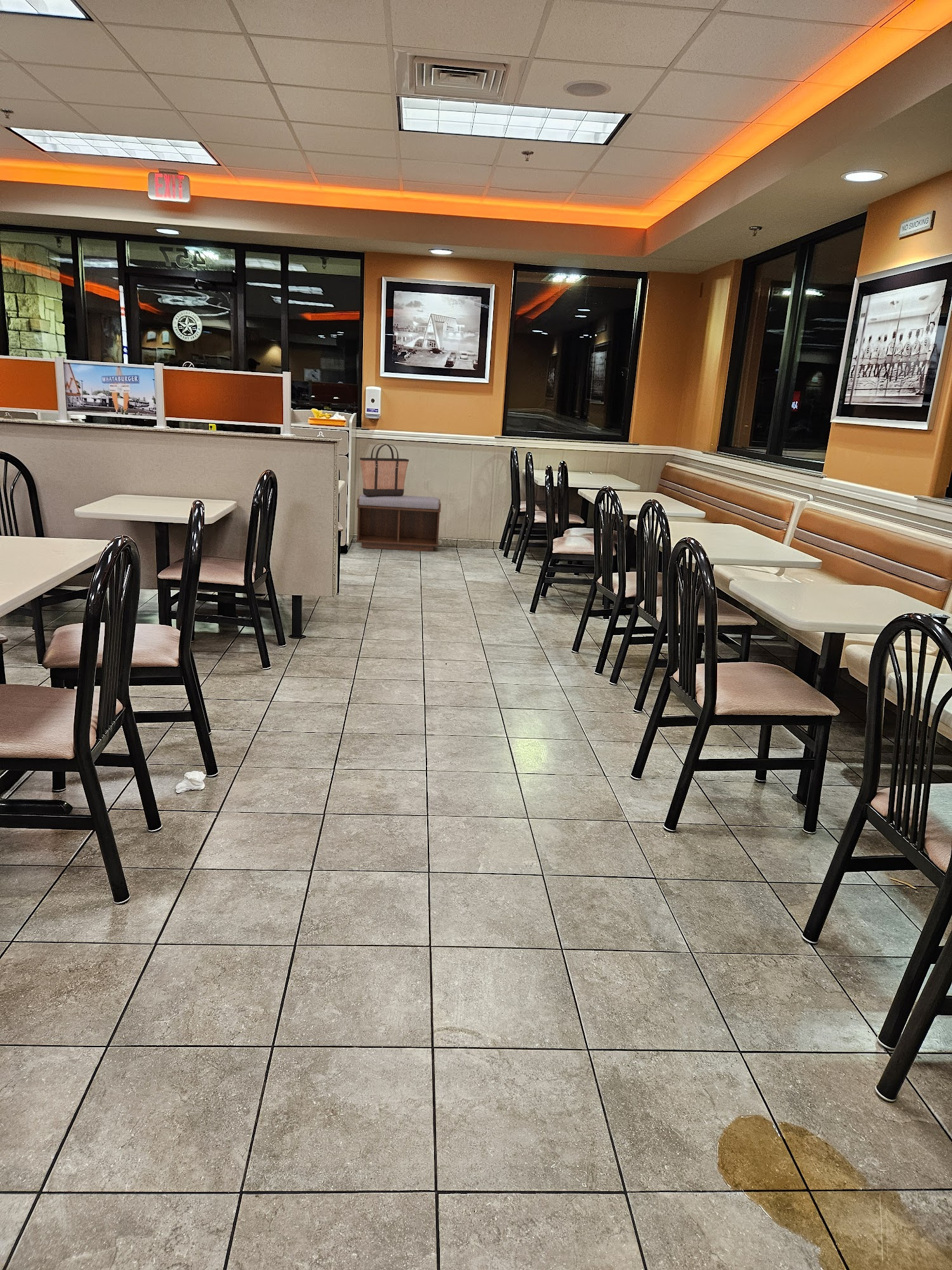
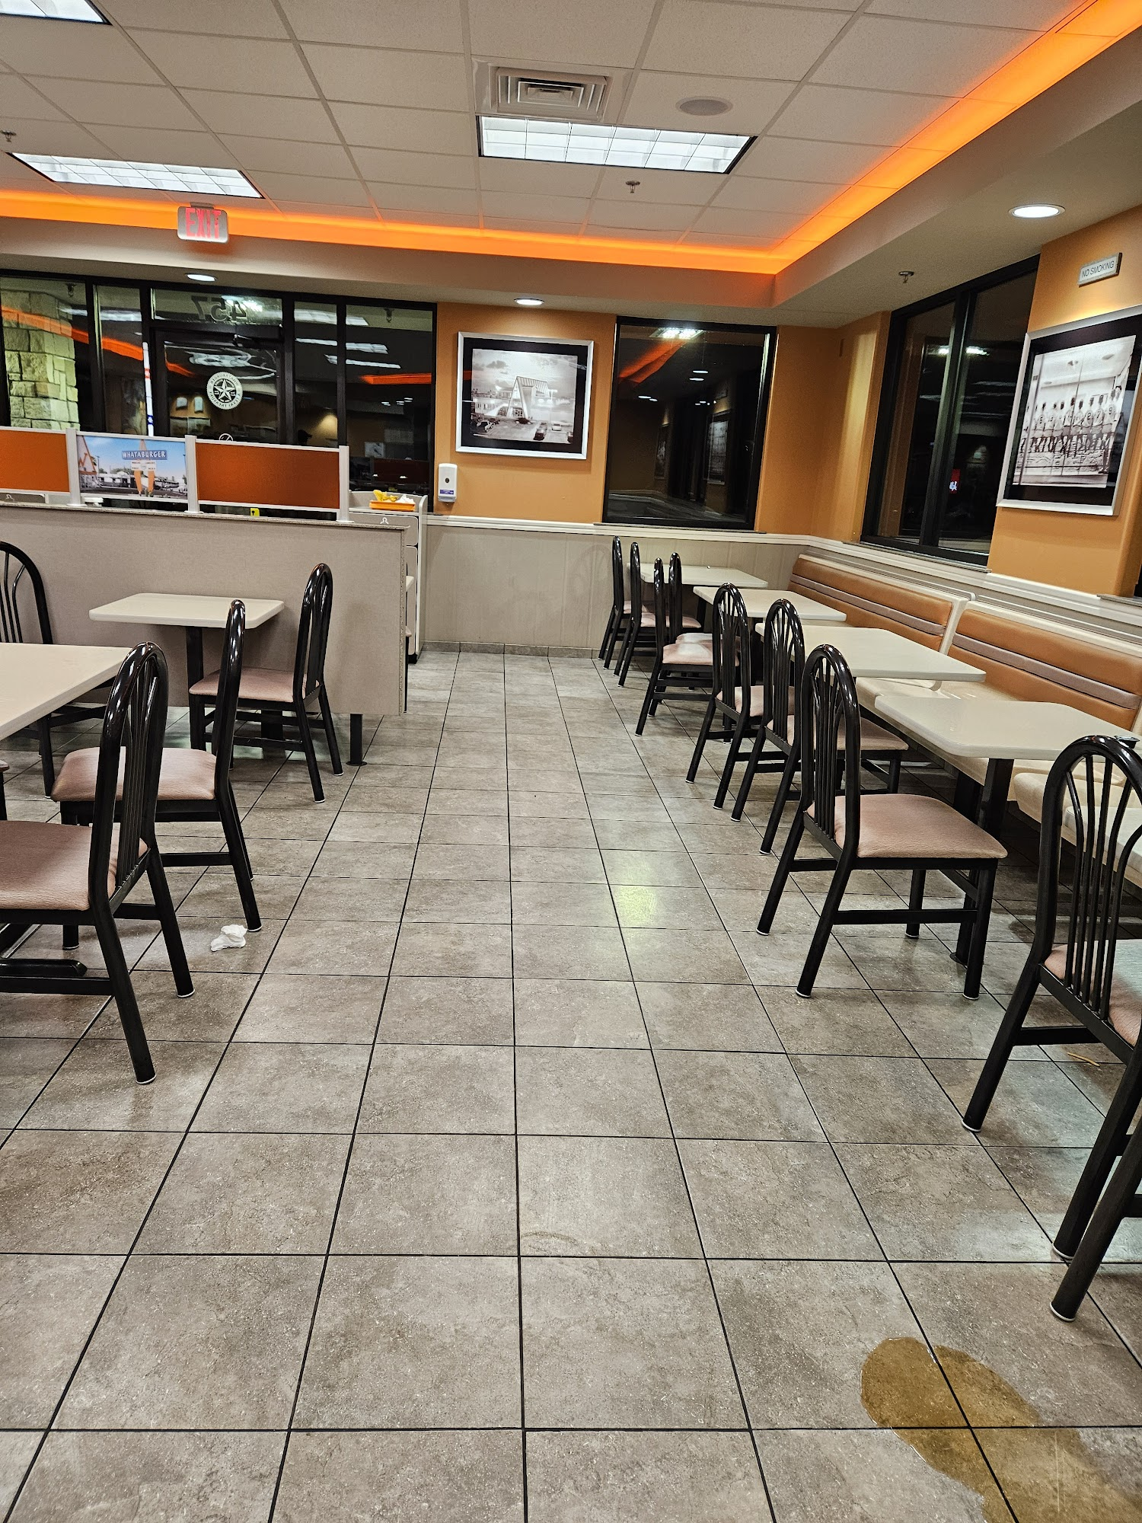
- bench [355,493,442,552]
- shopping bag [359,443,409,496]
